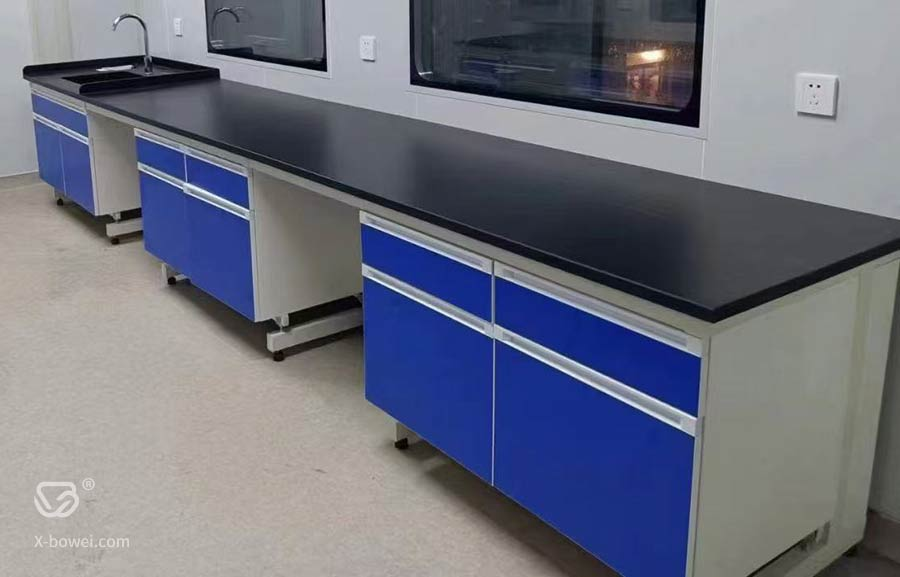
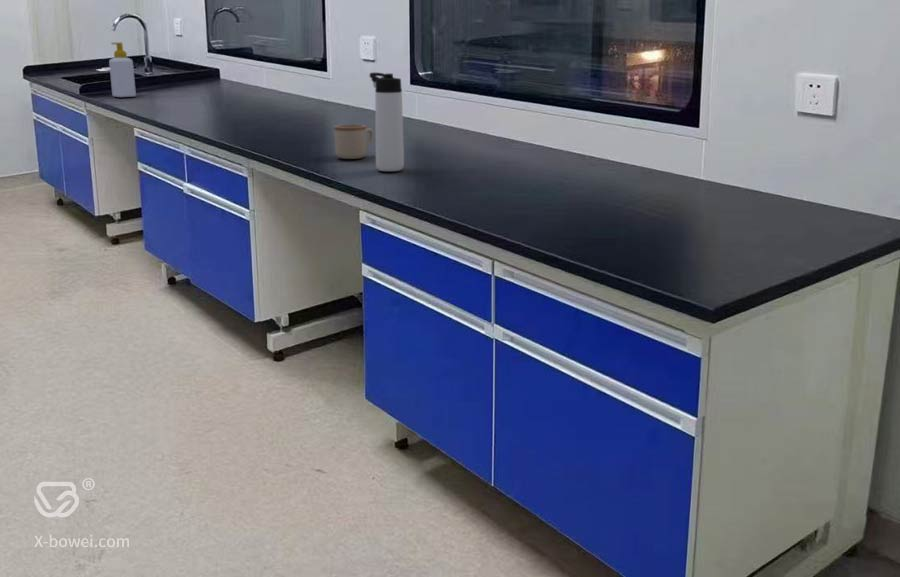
+ thermos bottle [368,72,405,172]
+ soap bottle [108,42,137,98]
+ mug [333,123,374,160]
